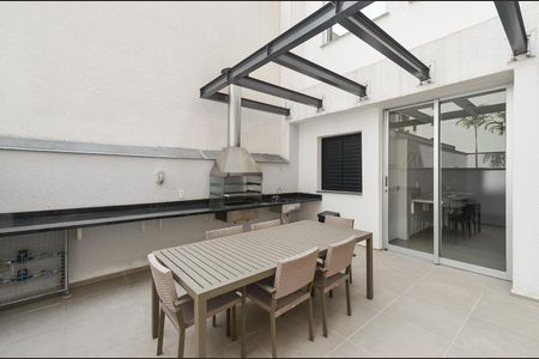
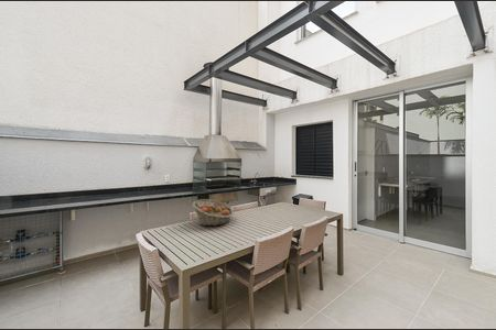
+ fruit basket [192,198,235,227]
